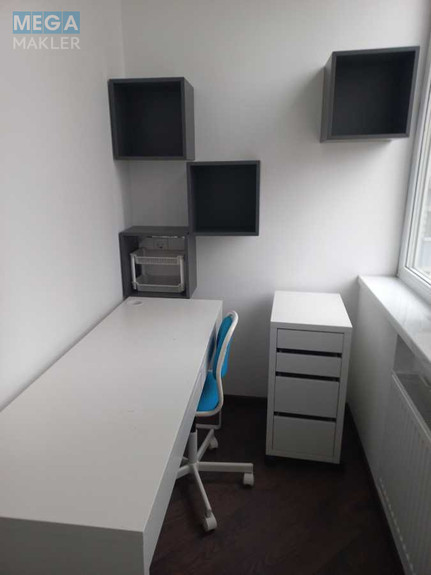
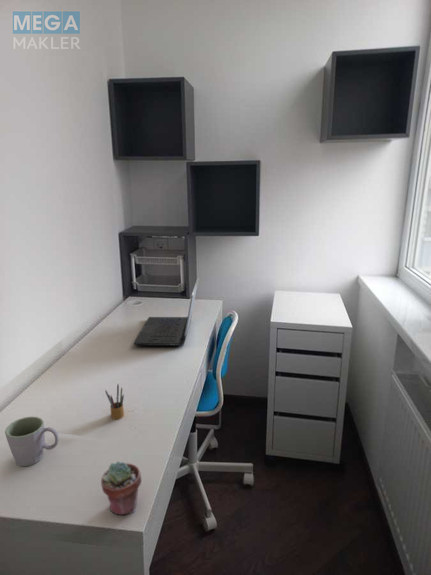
+ laptop computer [133,276,200,347]
+ mug [4,416,60,467]
+ potted succulent [100,460,142,516]
+ pencil box [104,384,125,421]
